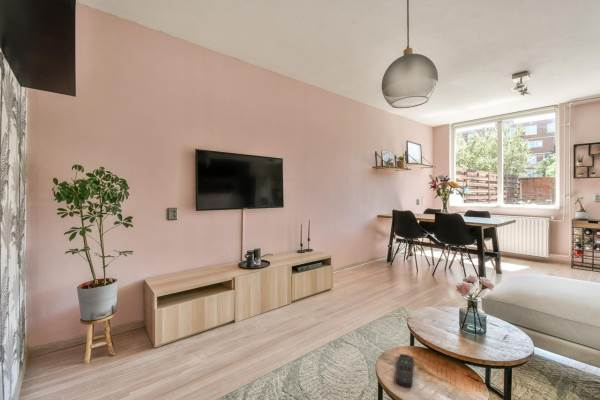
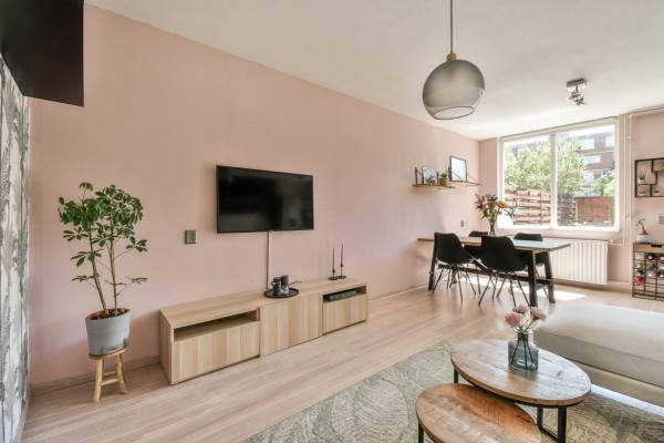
- remote control [395,353,415,388]
